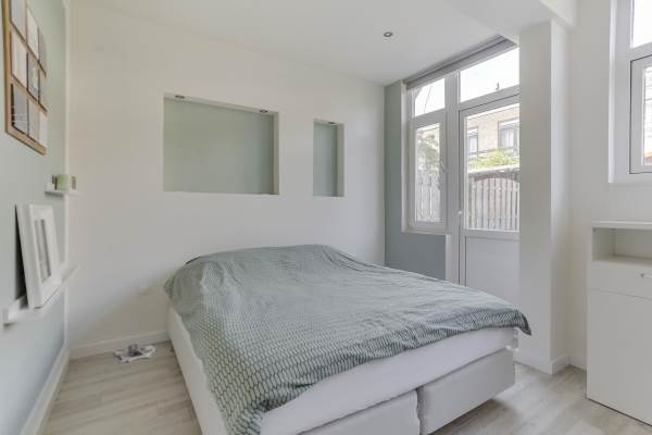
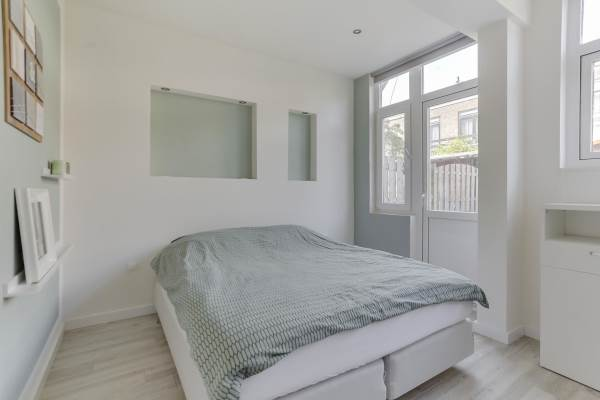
- slippers [113,343,156,364]
